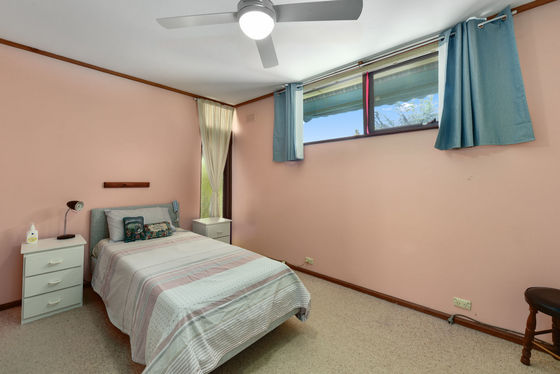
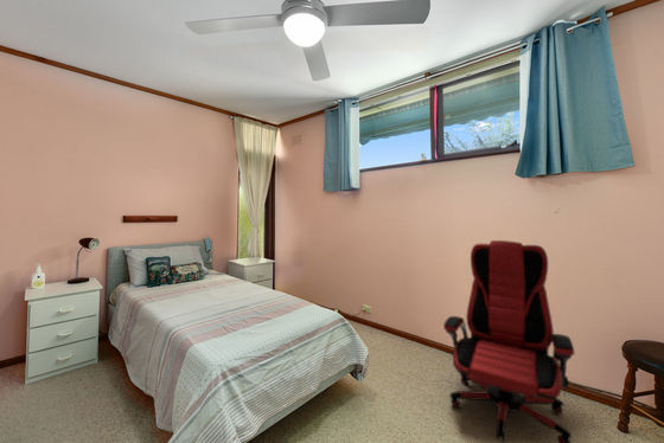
+ office chair [442,239,575,443]
